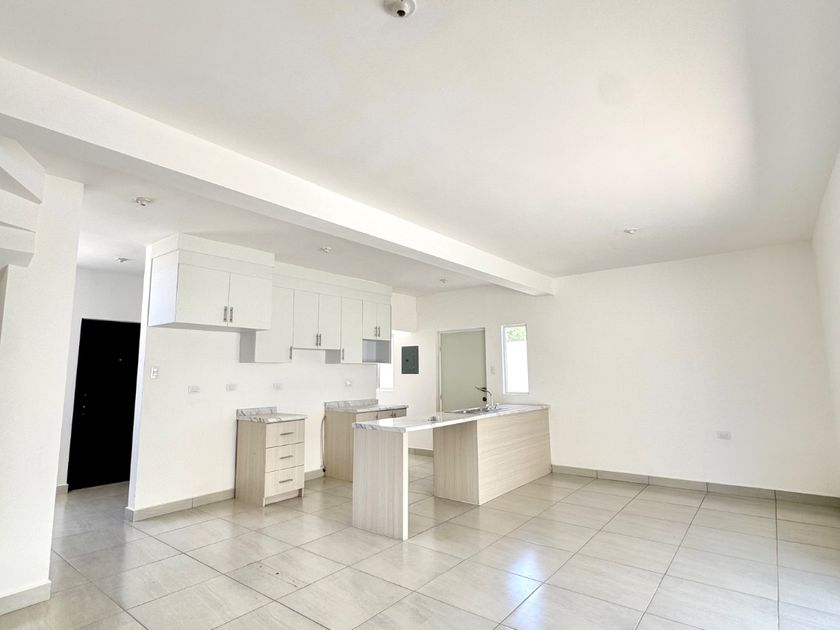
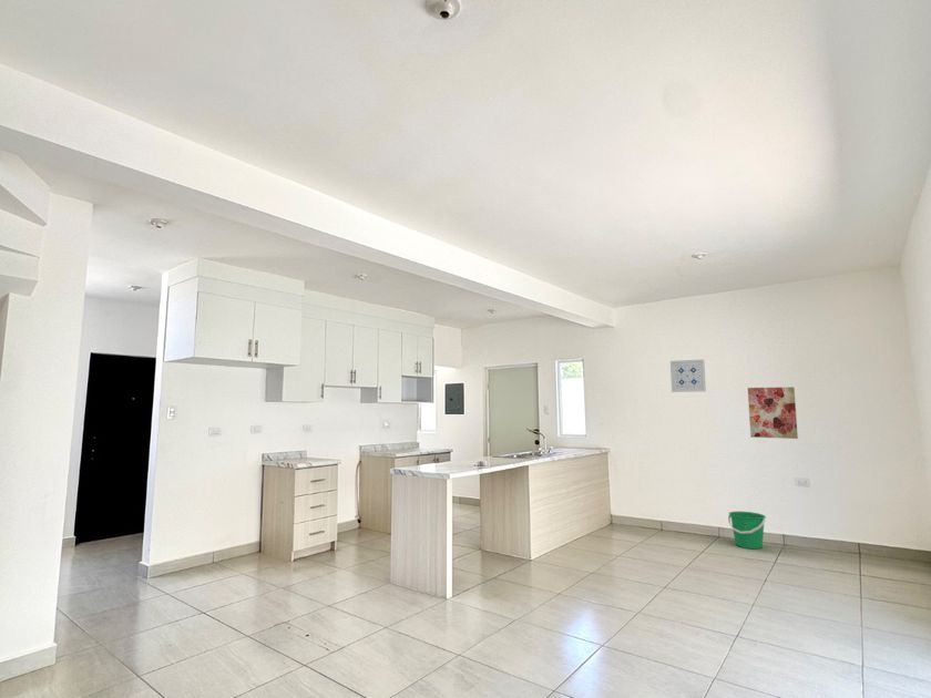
+ wall art [747,386,799,440]
+ bucket [727,511,767,550]
+ wall art [669,358,707,393]
